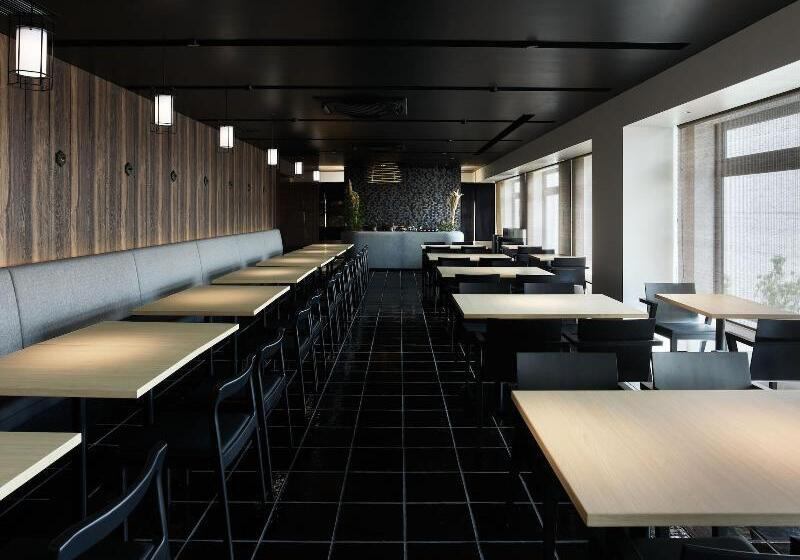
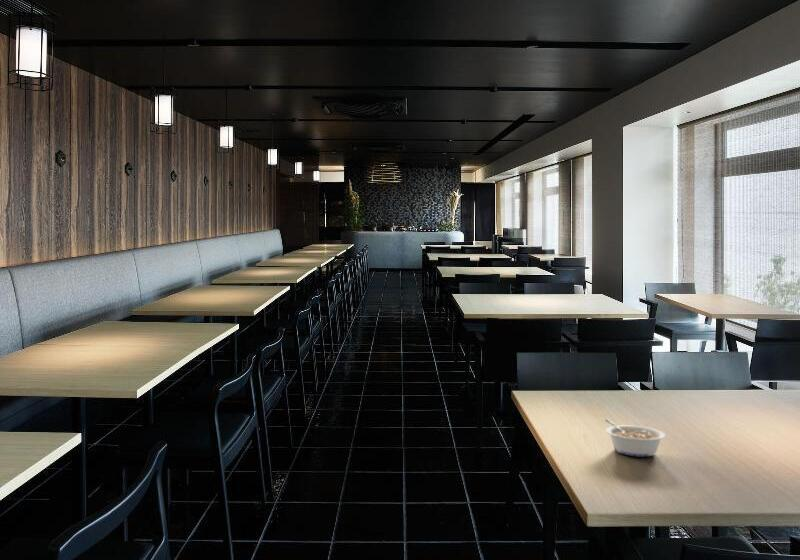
+ legume [604,418,666,457]
